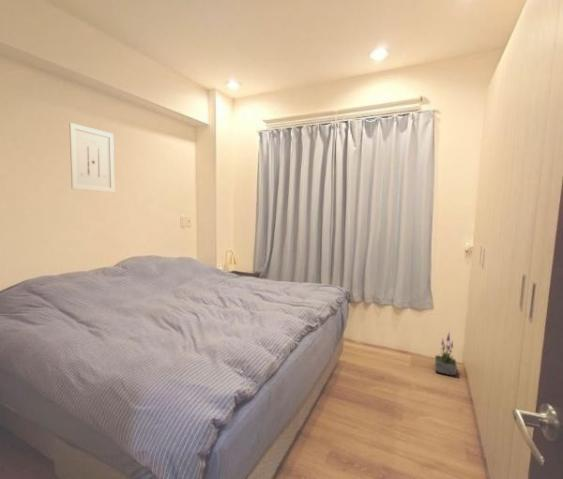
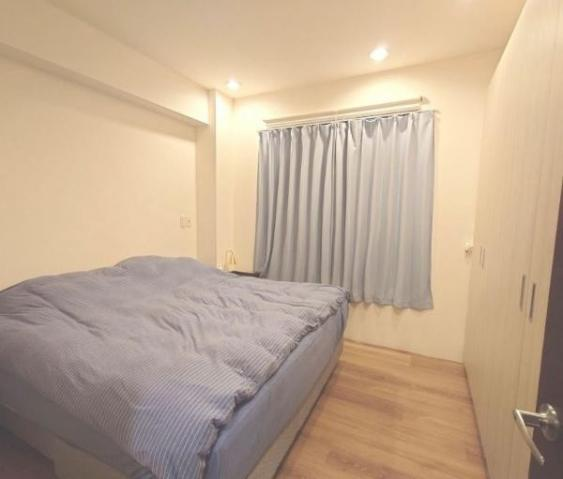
- potted plant [434,330,458,377]
- wall art [68,122,115,193]
